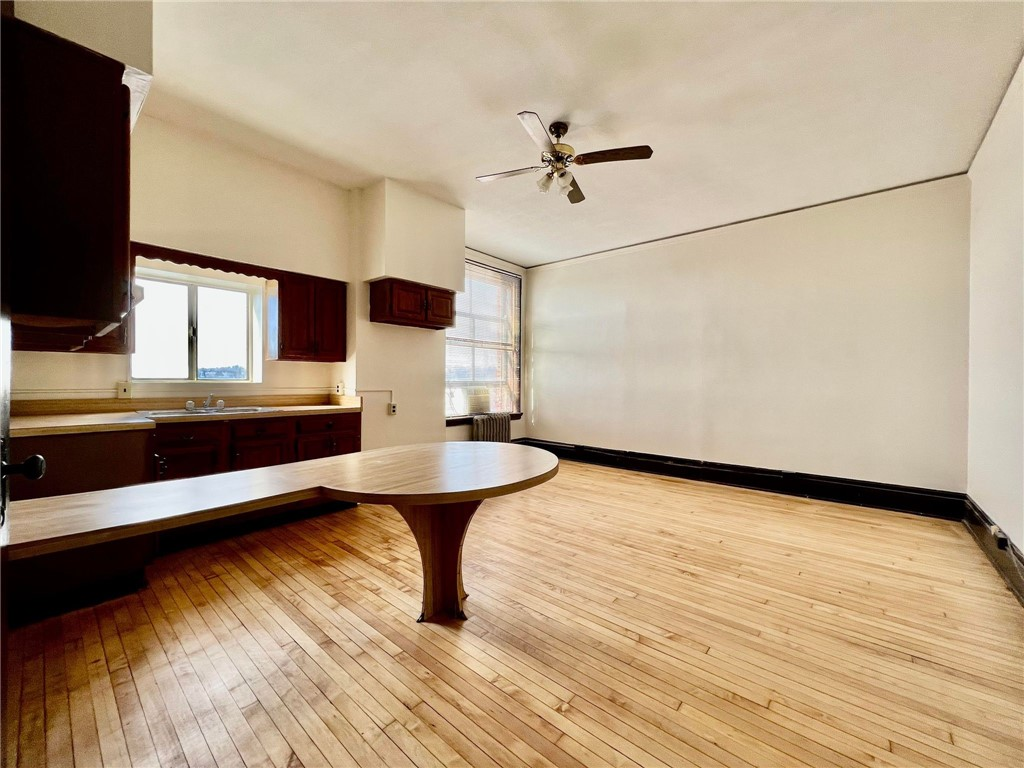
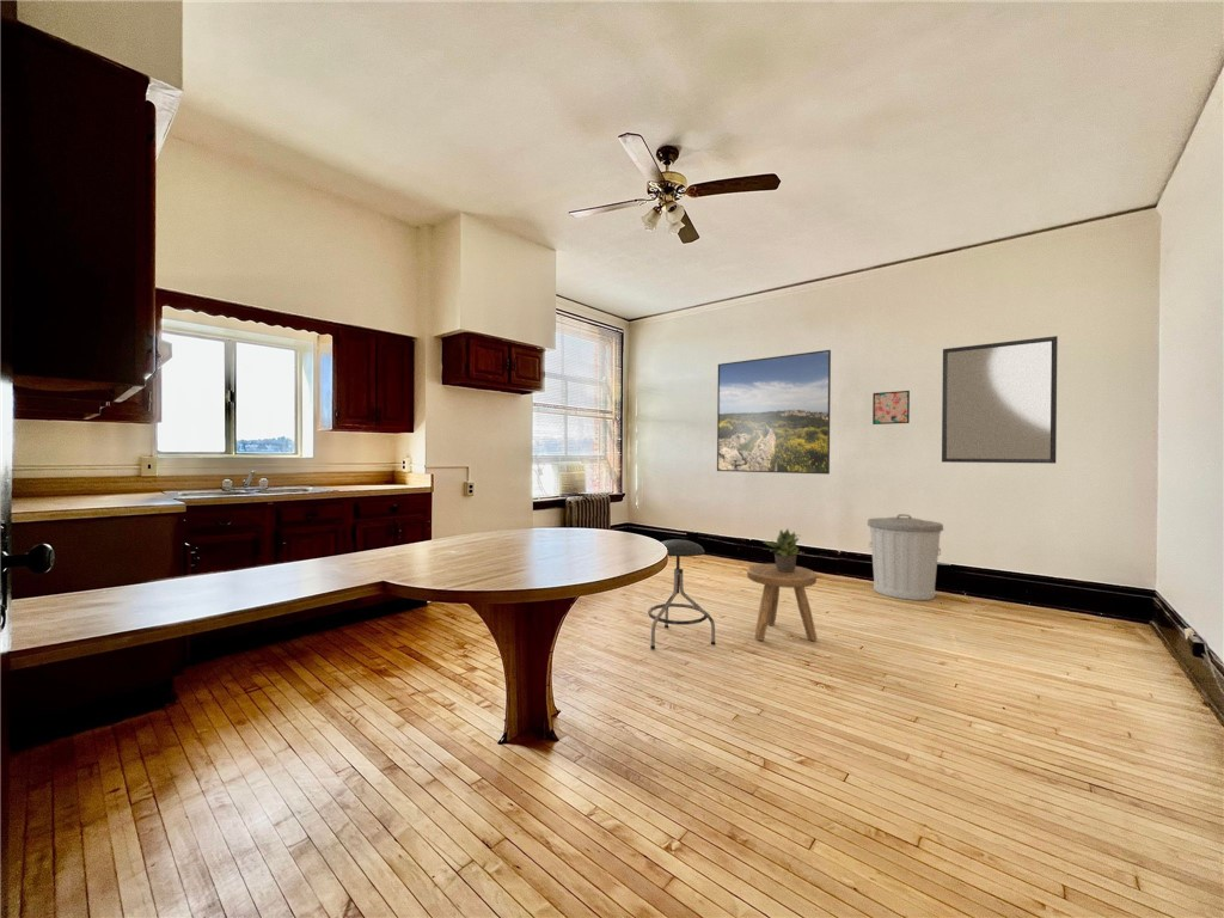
+ trash can [867,513,944,601]
+ wall art [871,390,911,426]
+ stool [746,563,818,642]
+ home mirror [941,335,1059,465]
+ stool [647,538,717,650]
+ potted plant [763,527,801,571]
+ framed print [716,349,832,476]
